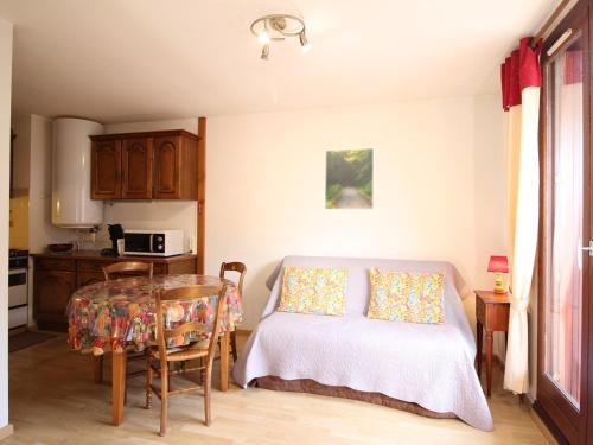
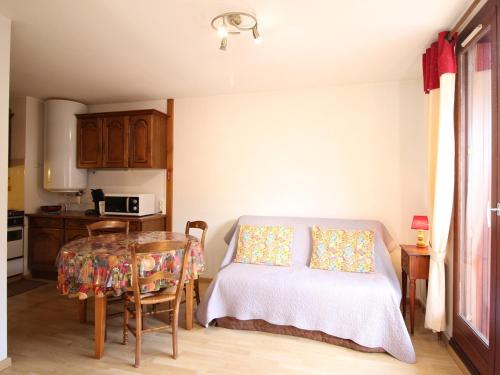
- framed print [324,146,376,211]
